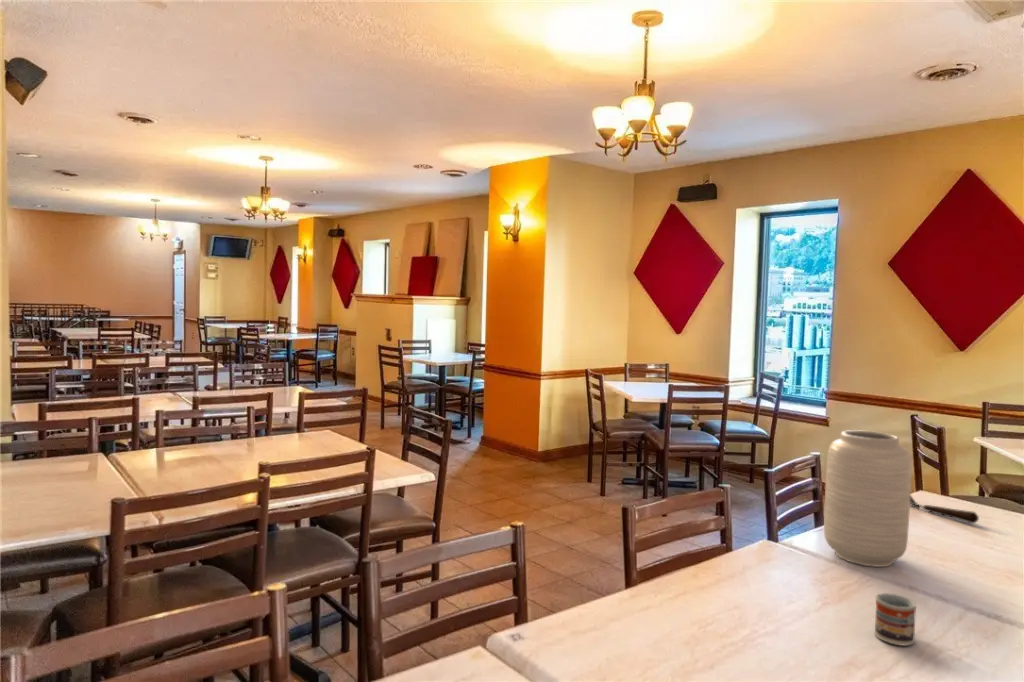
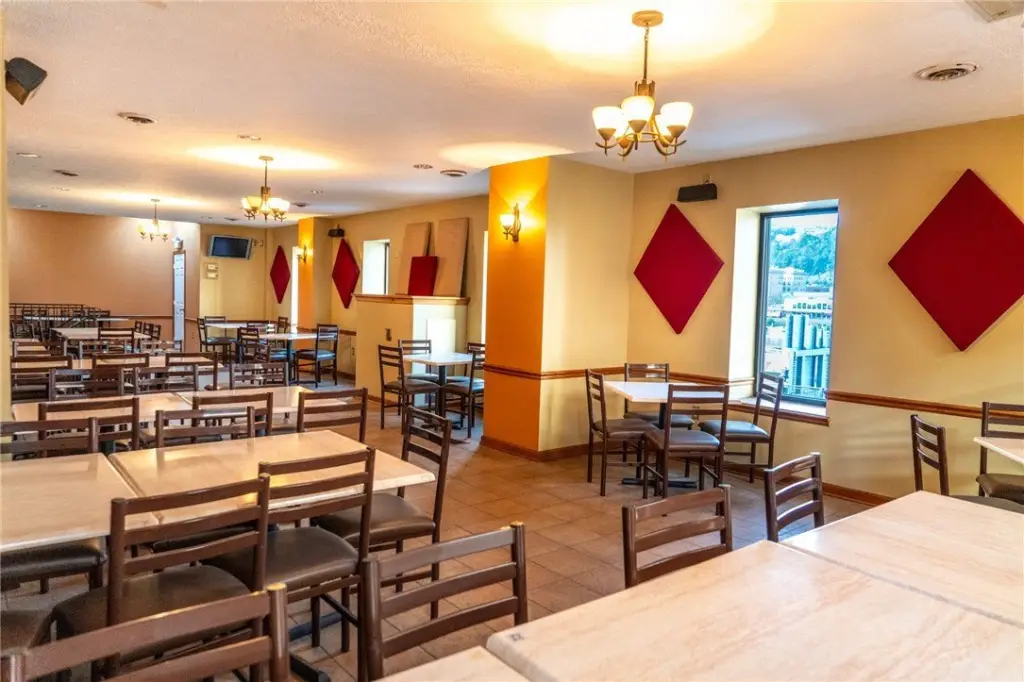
- cup [874,592,917,647]
- vase [823,429,912,568]
- spoon [910,494,980,525]
